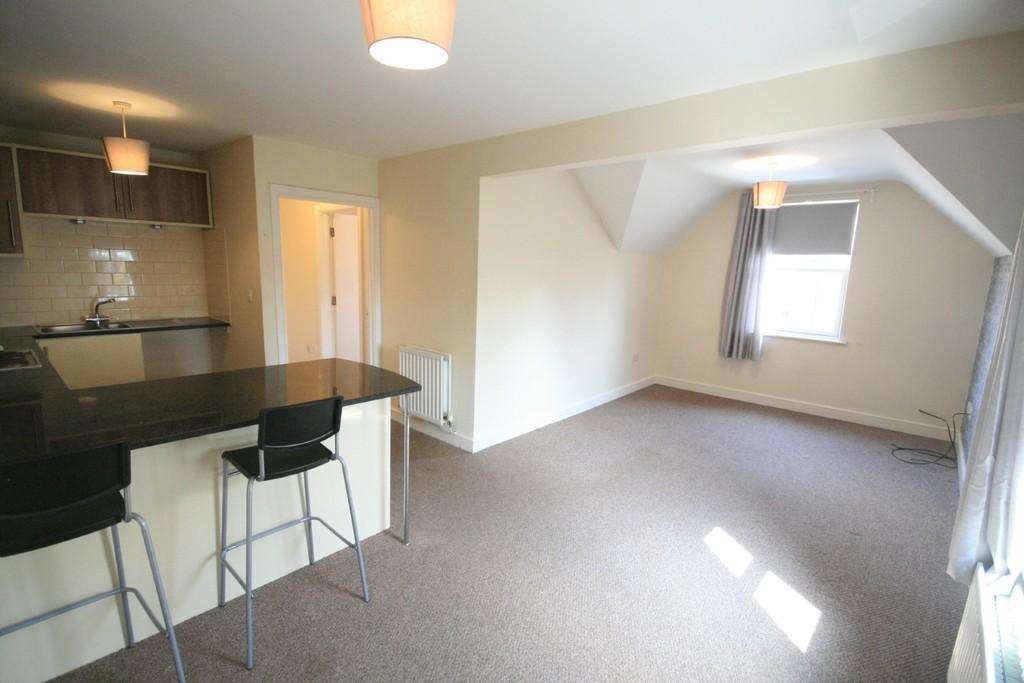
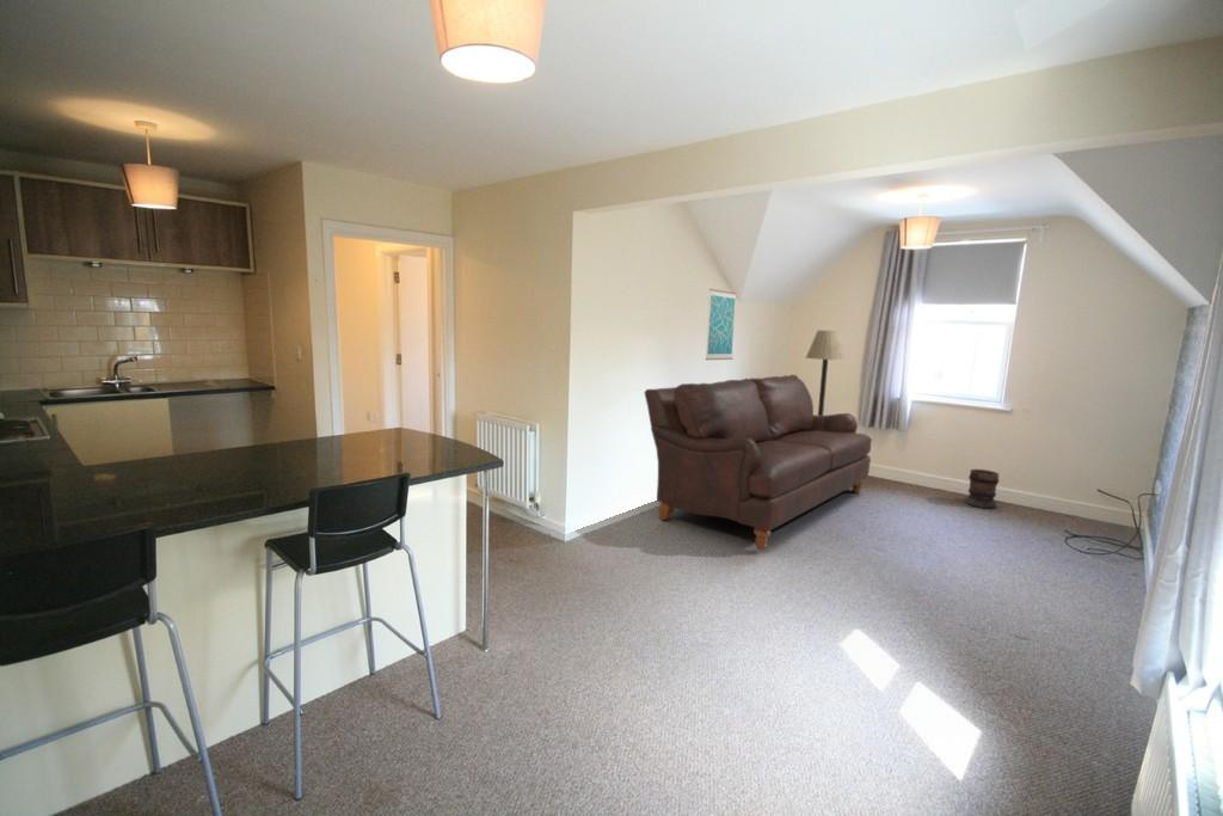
+ wall art [705,288,738,361]
+ sofa [644,374,873,551]
+ floor lamp [805,330,847,416]
+ wooden barrel [964,468,1001,509]
